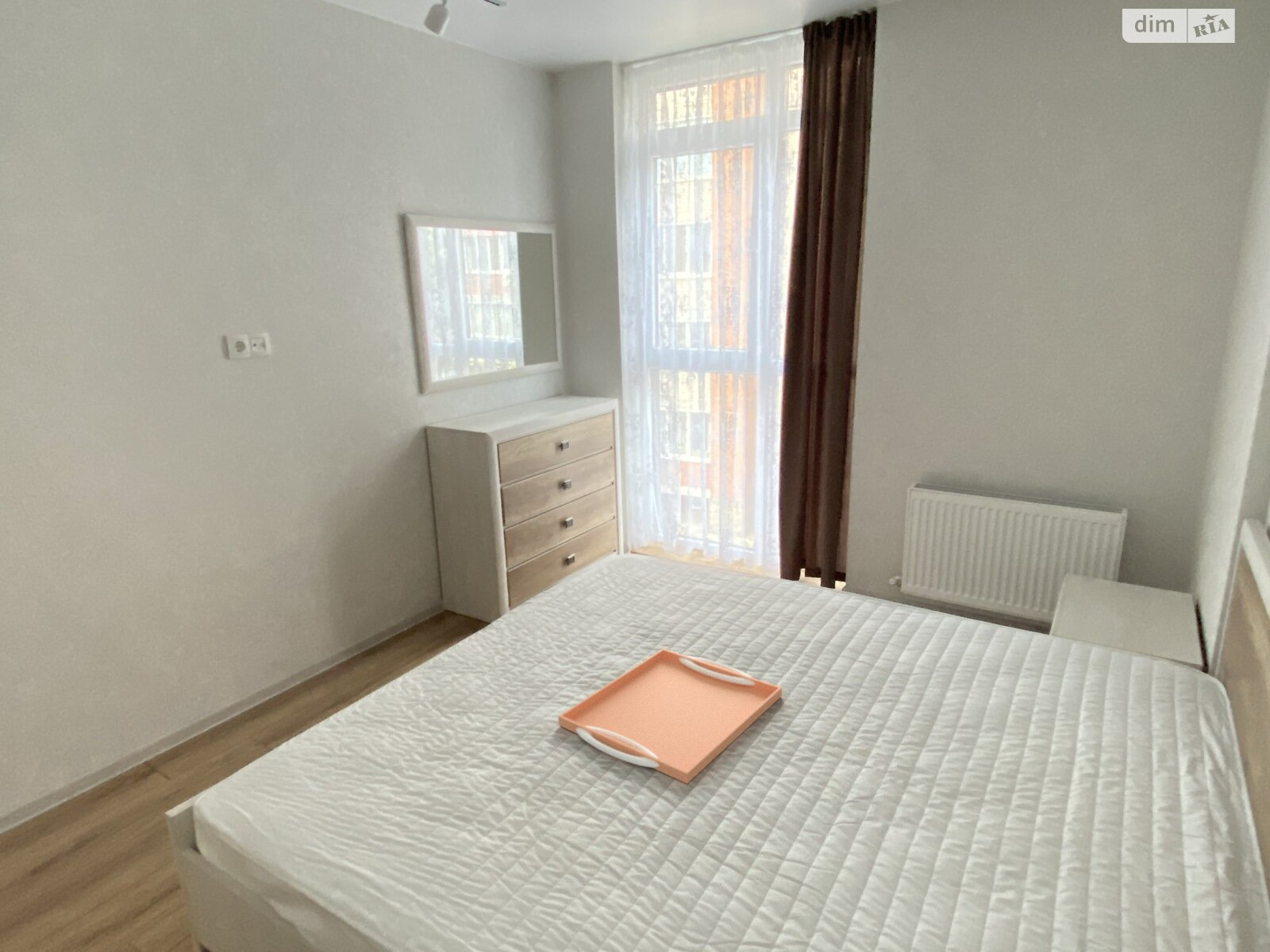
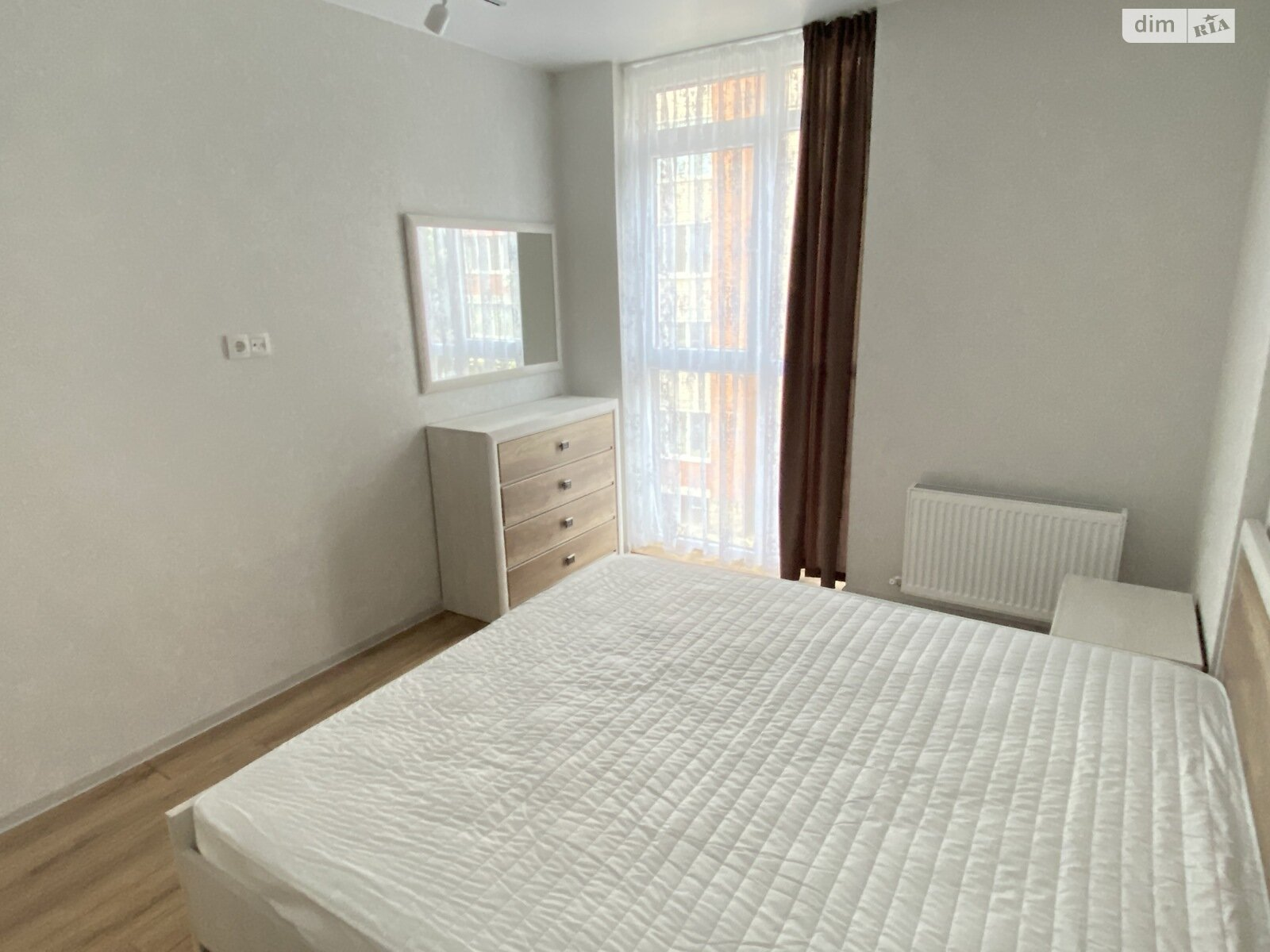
- serving tray [557,647,783,785]
